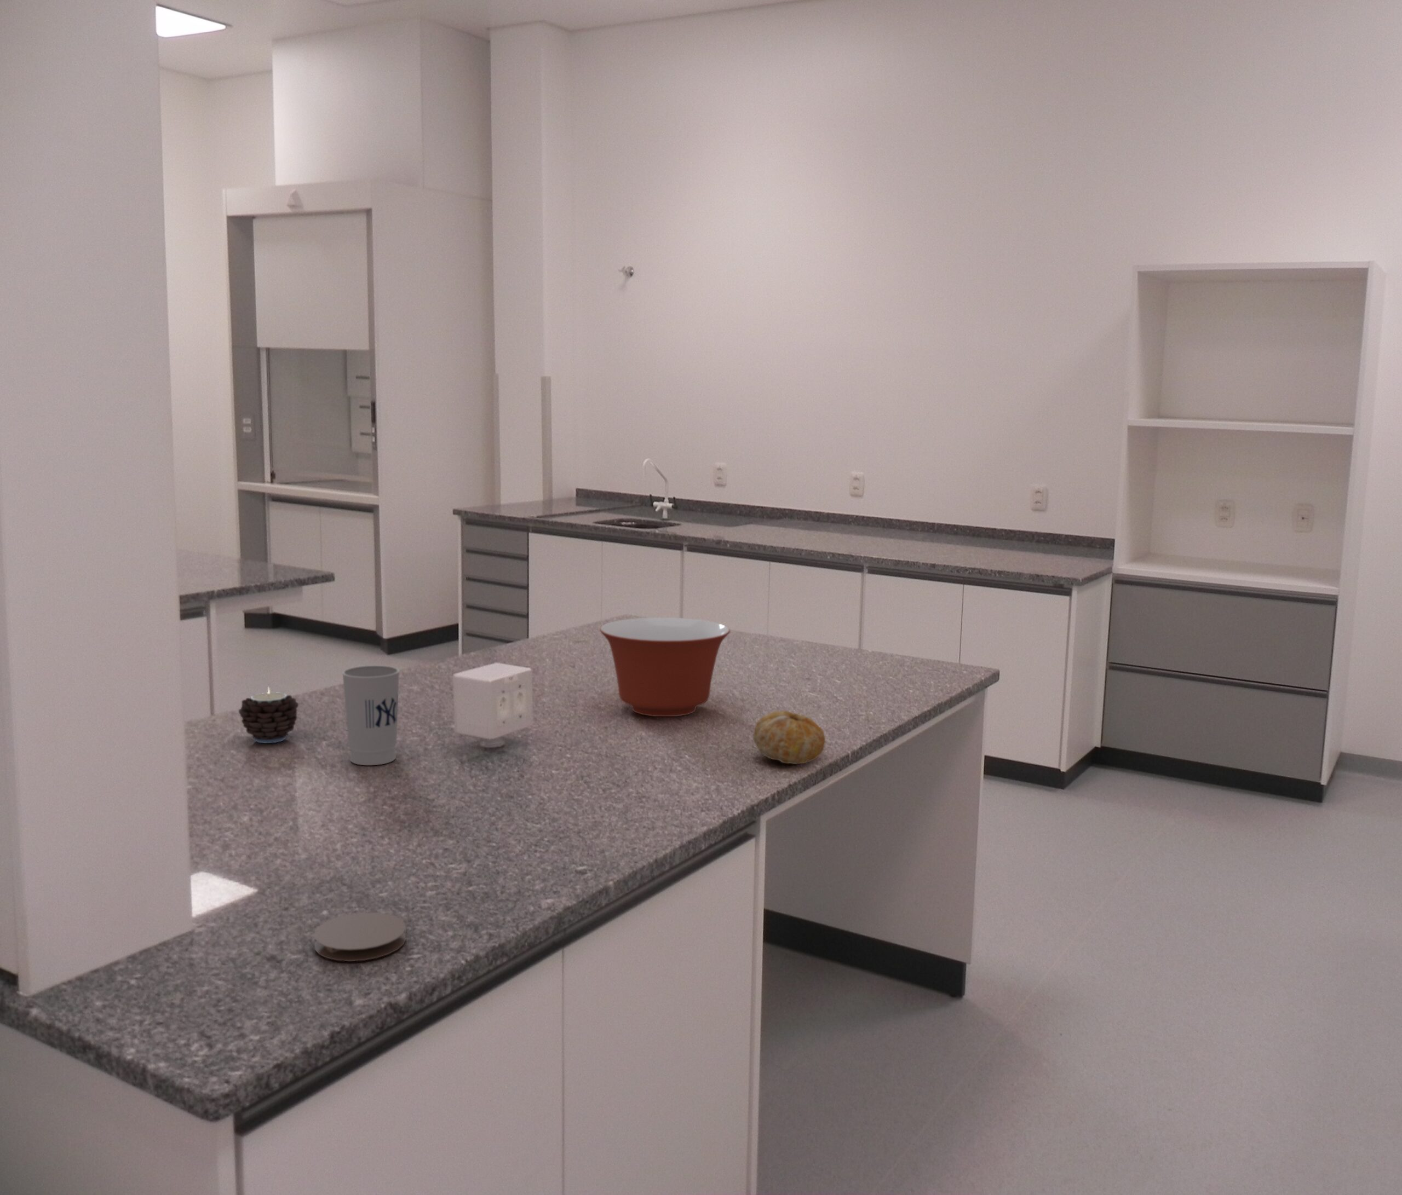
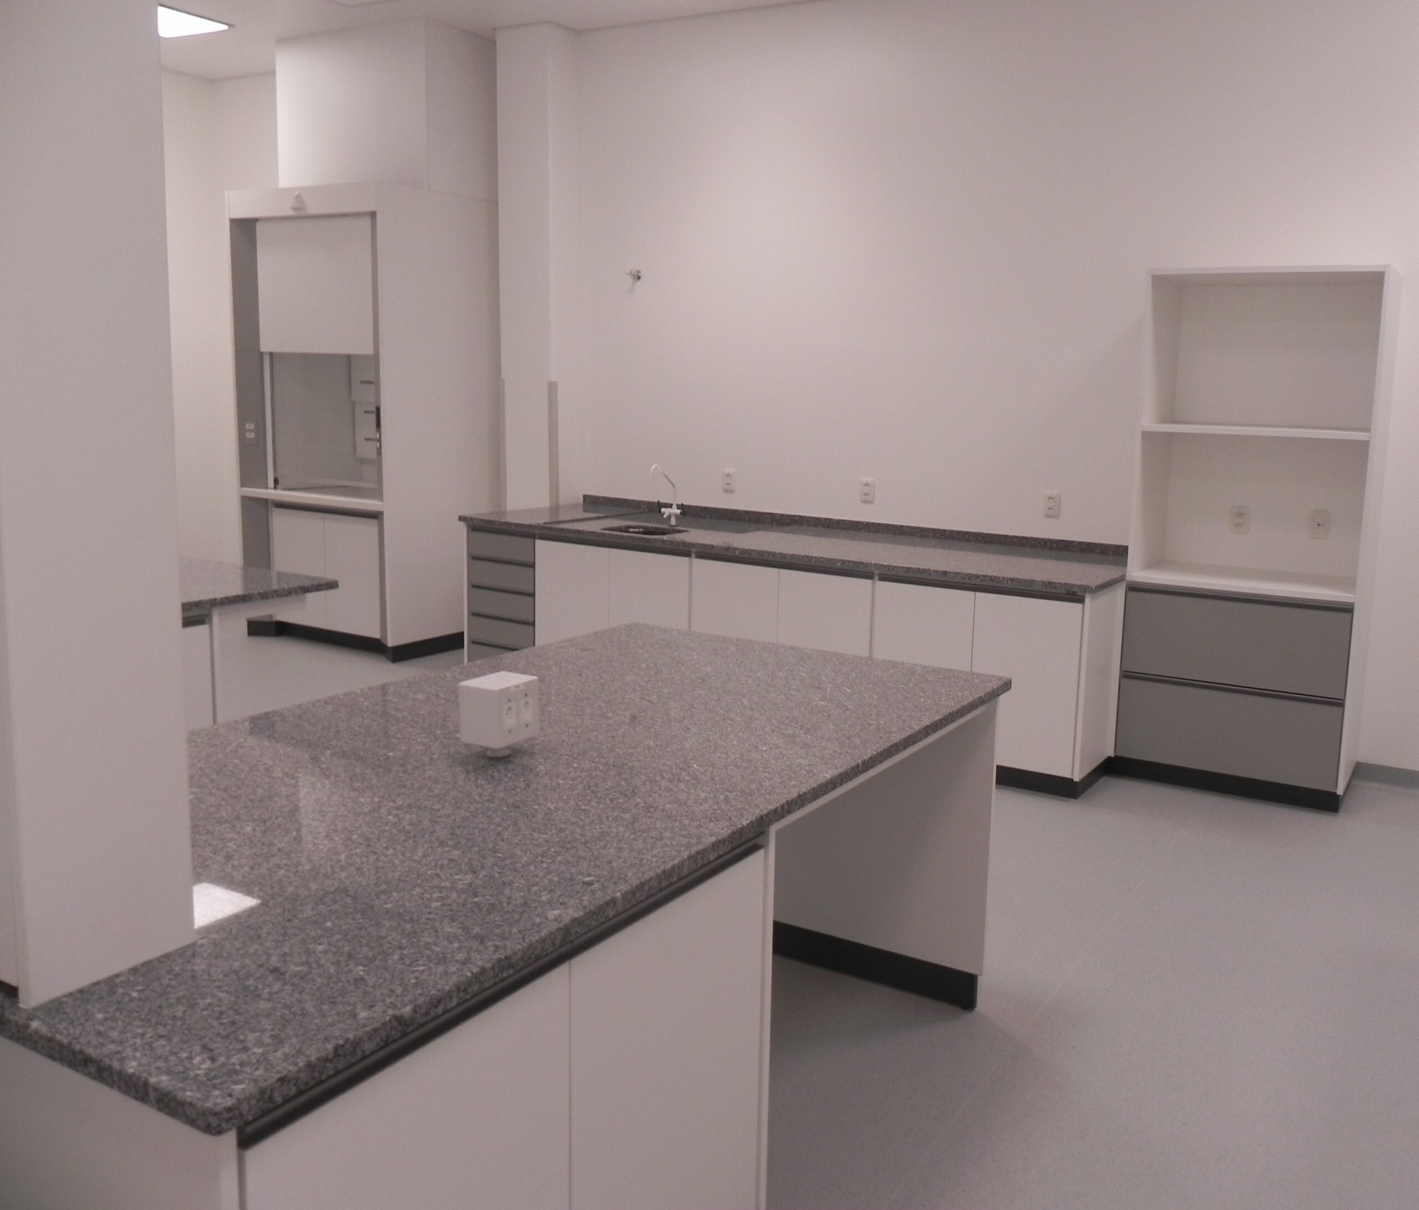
- candle [238,686,299,745]
- mixing bowl [599,616,731,717]
- cup [342,665,401,766]
- fruit [752,710,826,765]
- coaster [313,912,407,961]
